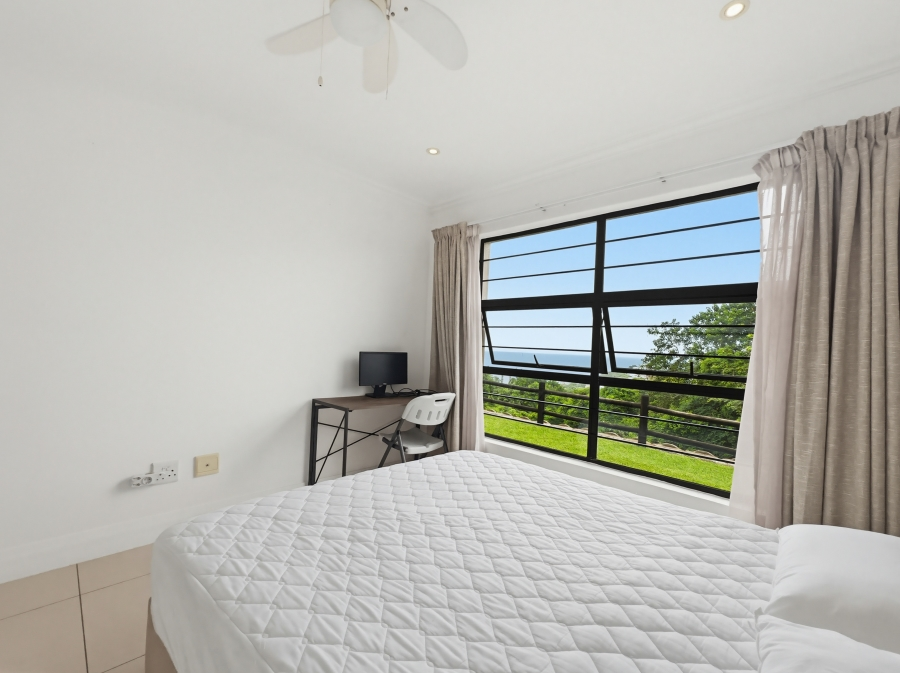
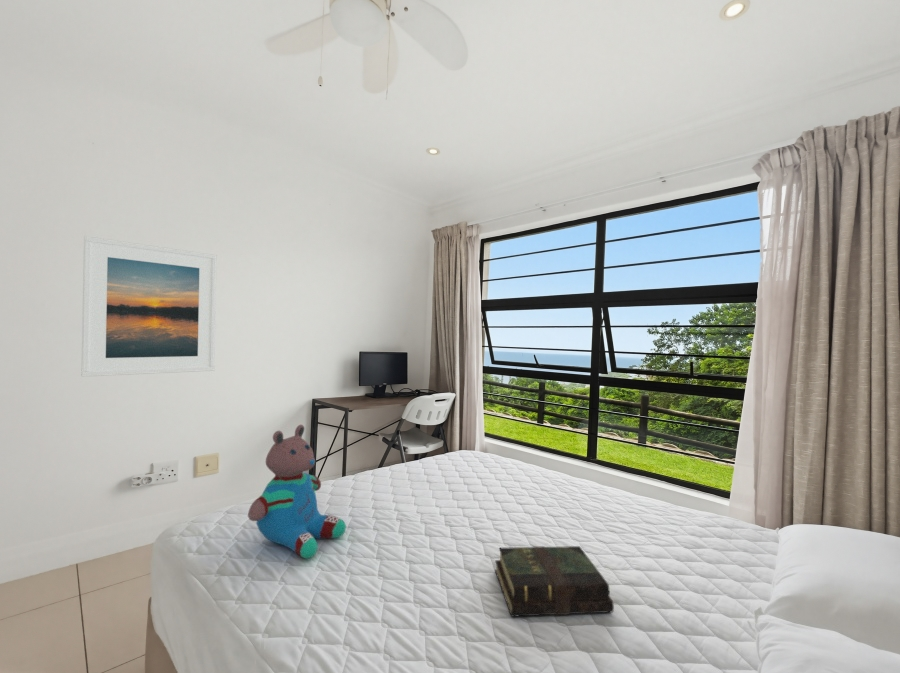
+ book [494,545,615,618]
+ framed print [80,235,218,378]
+ teddy bear [247,424,347,559]
